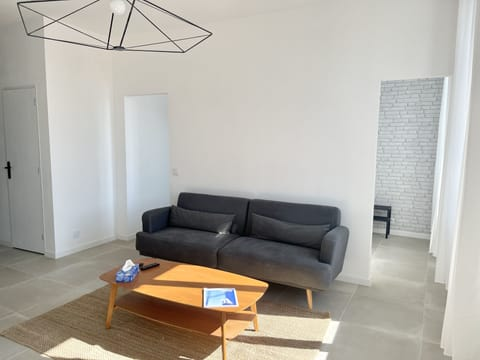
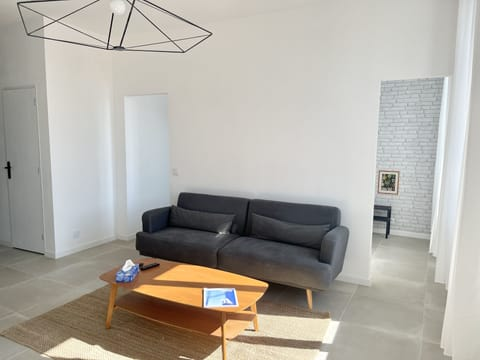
+ wall art [376,169,401,196]
